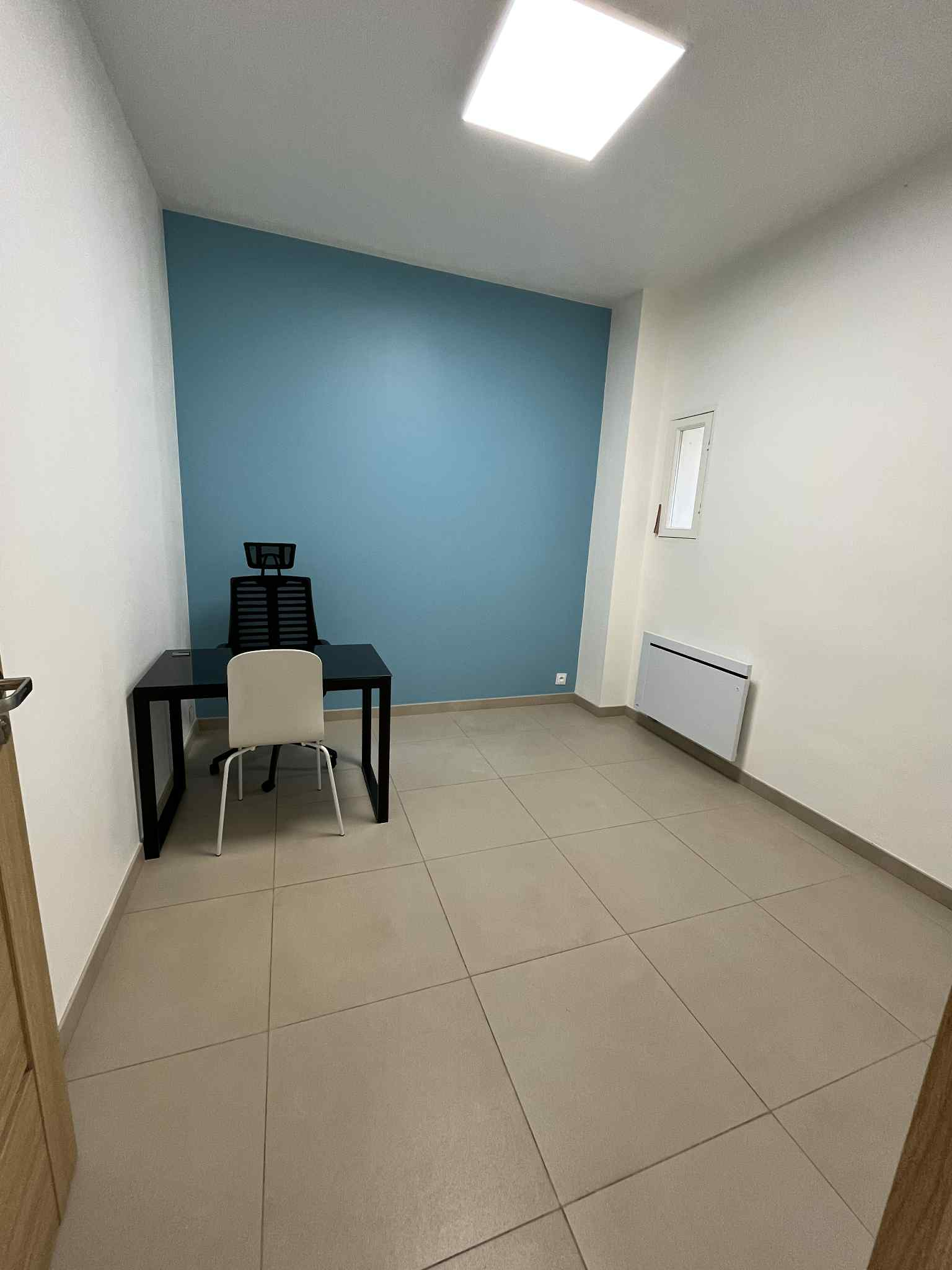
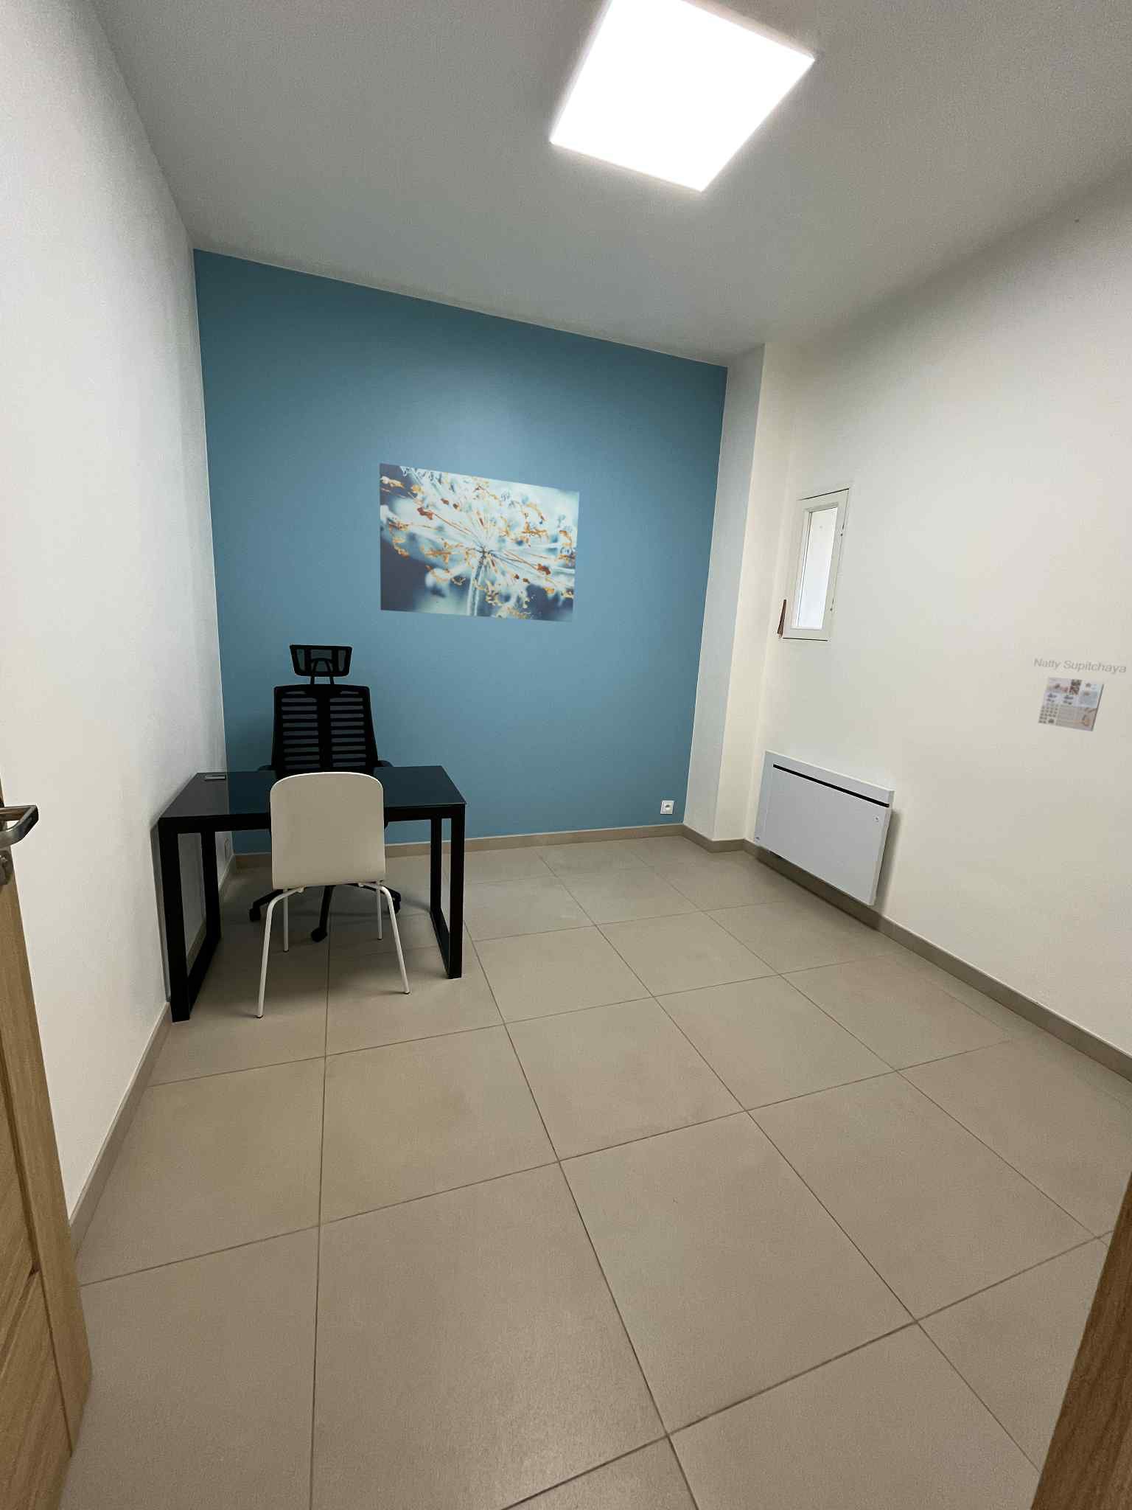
+ wall art [379,463,580,623]
+ calendar [1033,658,1127,732]
